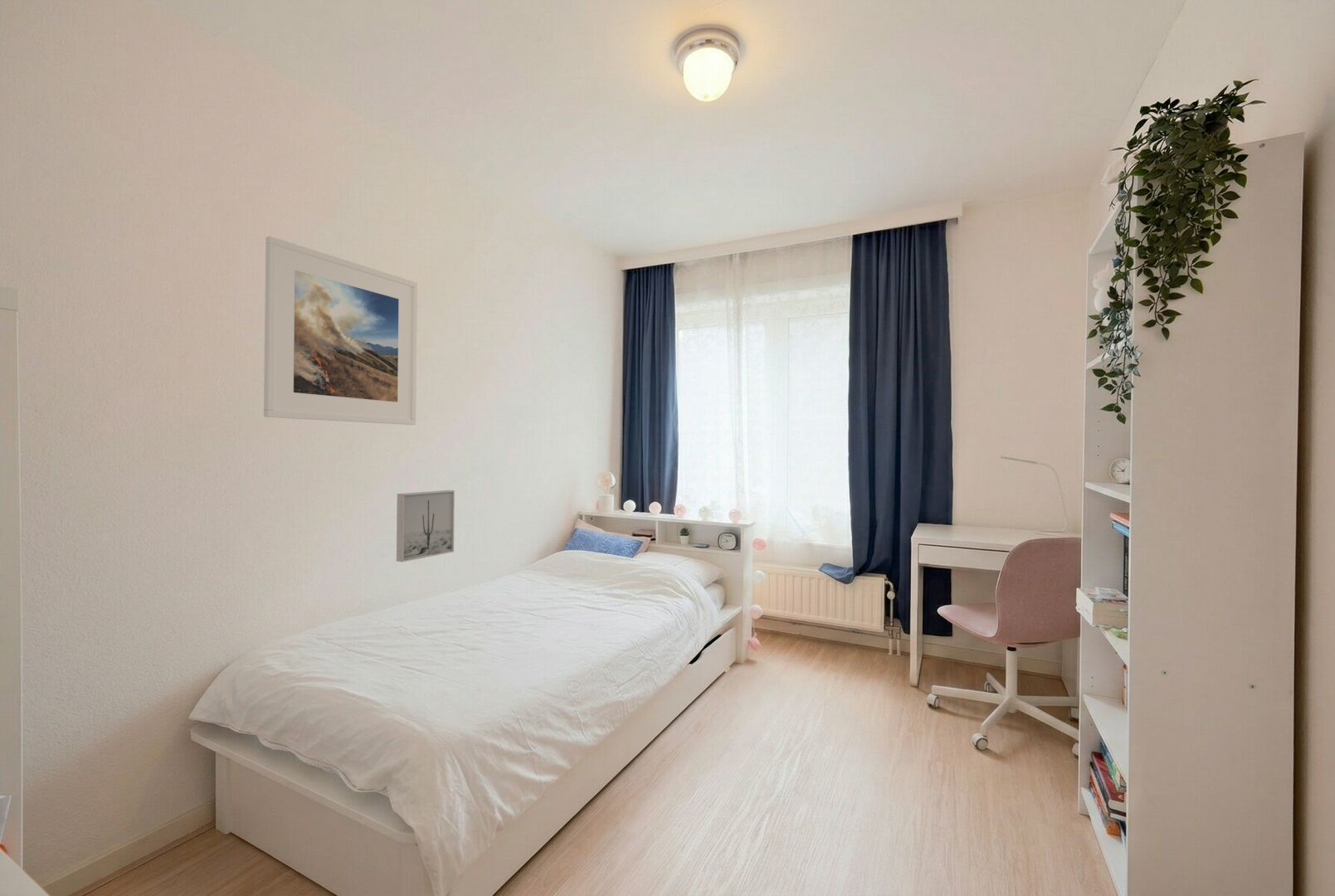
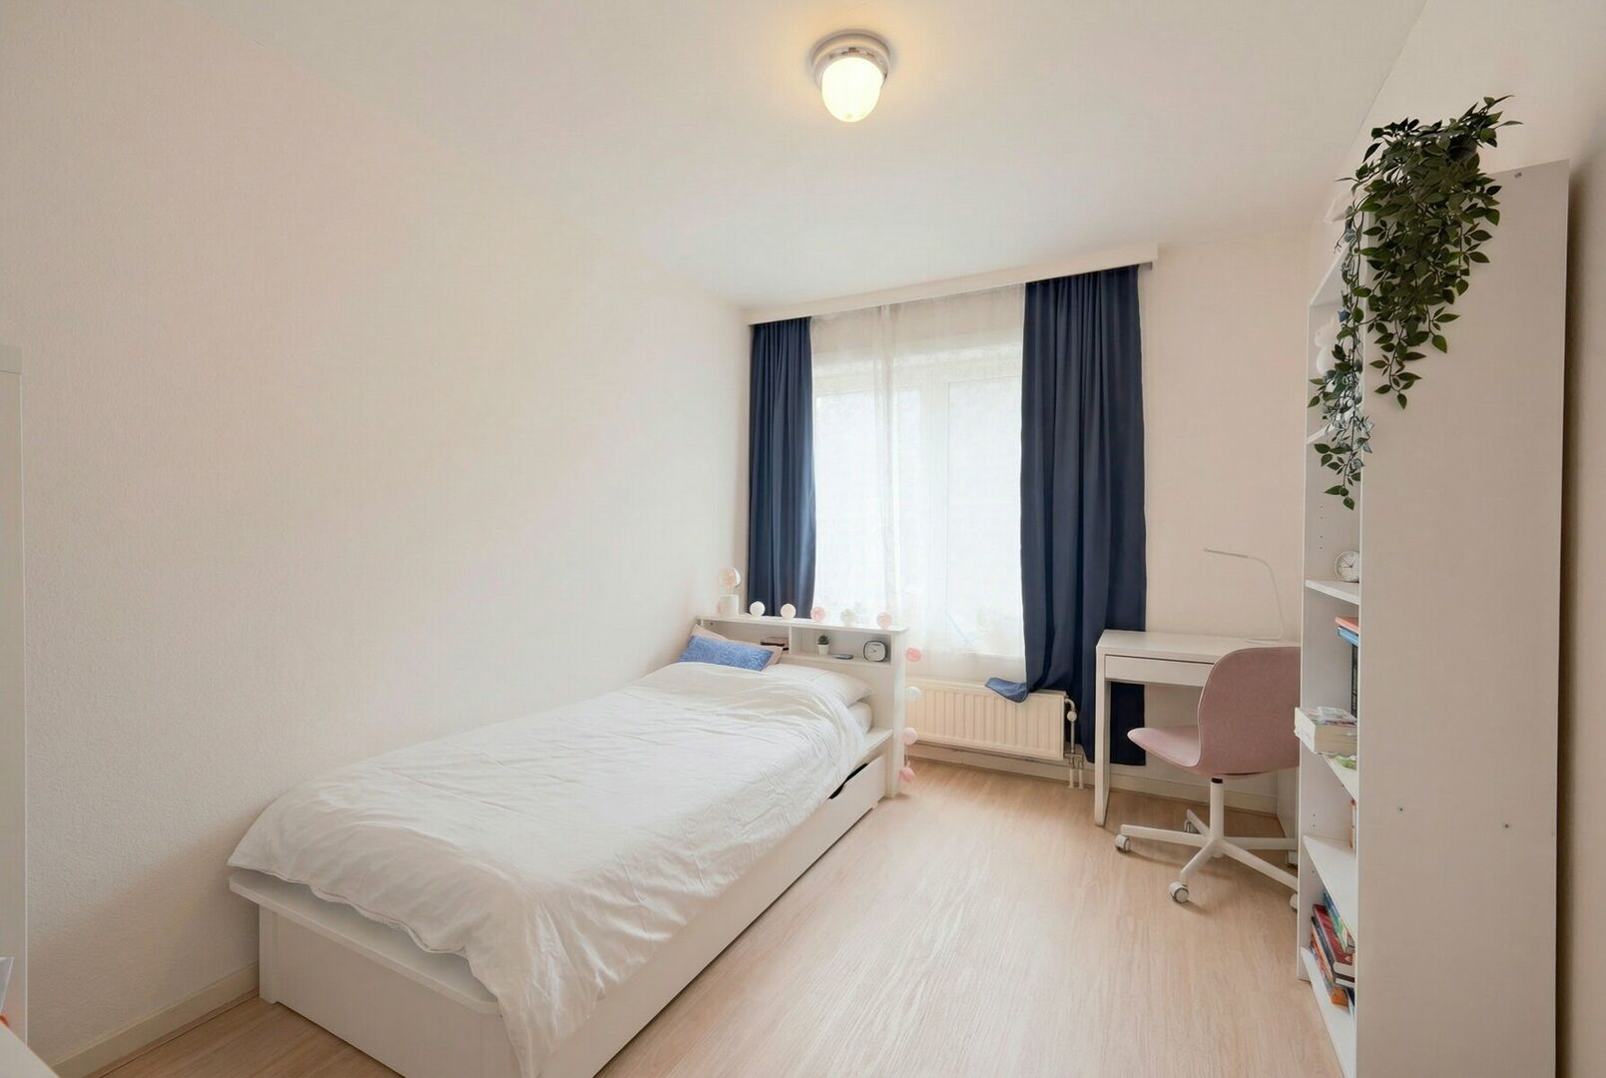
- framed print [263,236,418,426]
- wall art [396,489,456,562]
